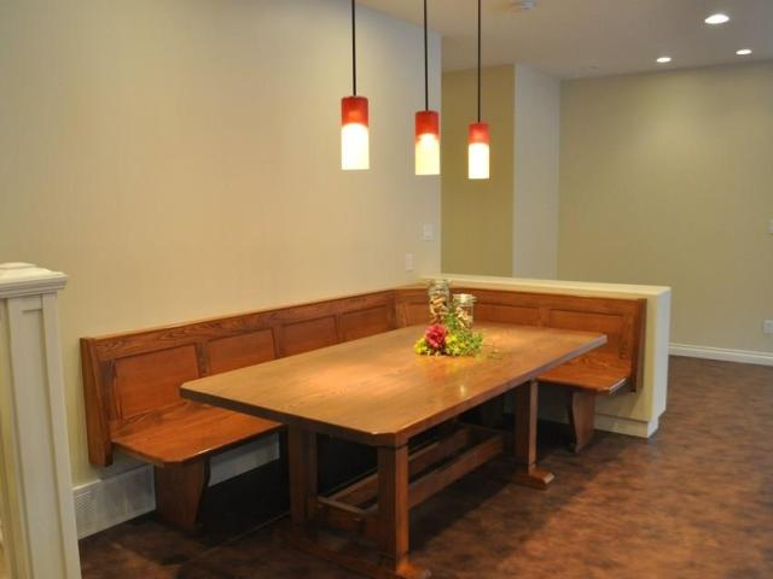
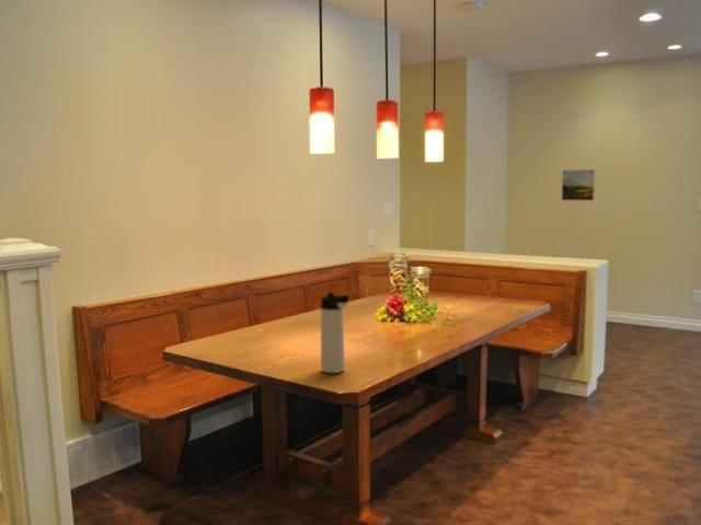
+ thermos bottle [320,291,352,374]
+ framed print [561,168,596,202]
